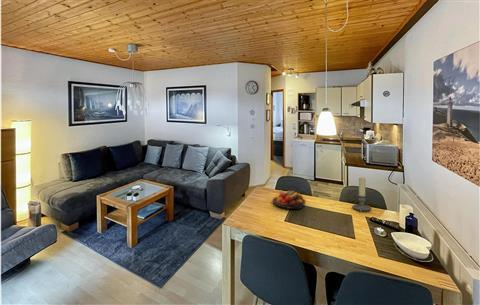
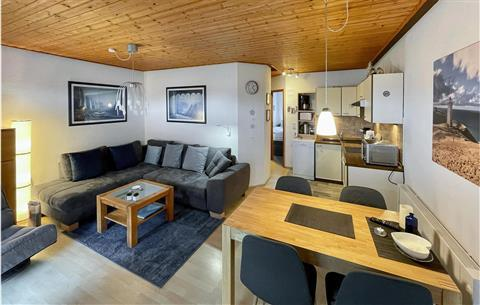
- fruit bowl [272,189,307,210]
- candle holder [351,177,373,213]
